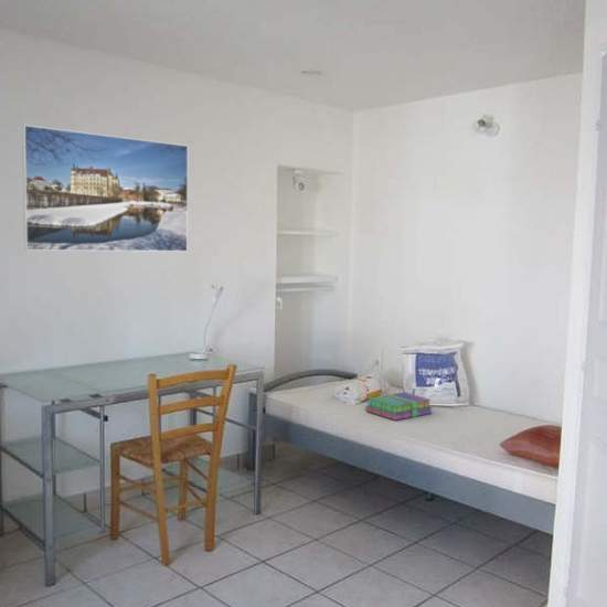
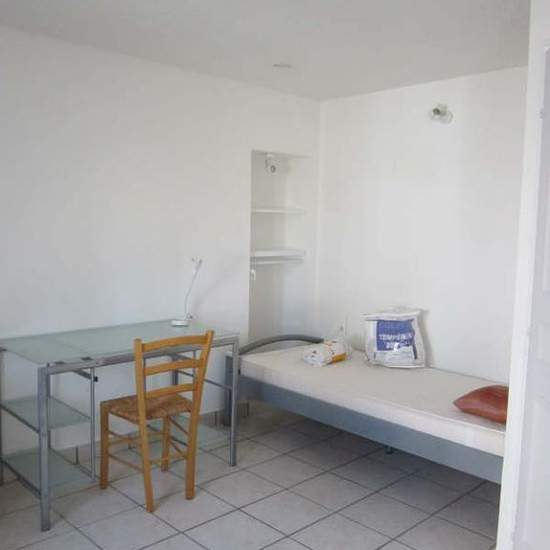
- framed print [21,124,189,253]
- books [364,392,433,422]
